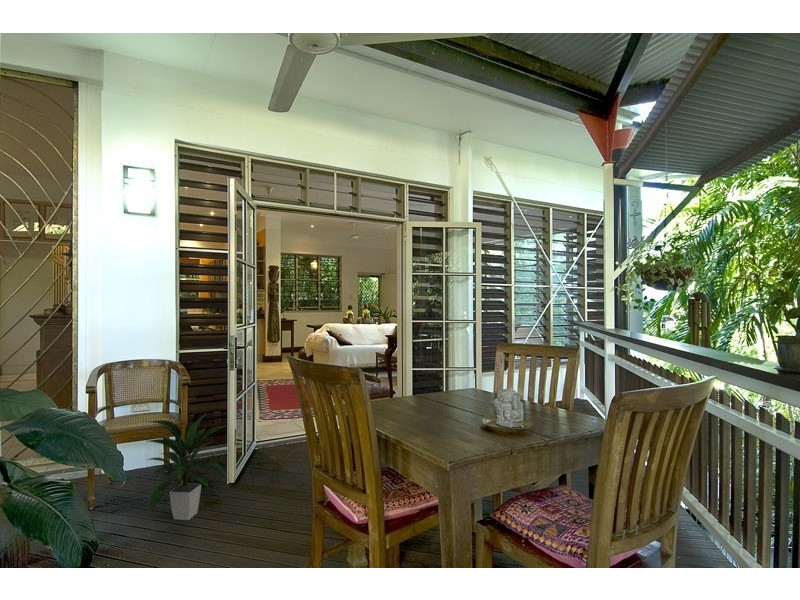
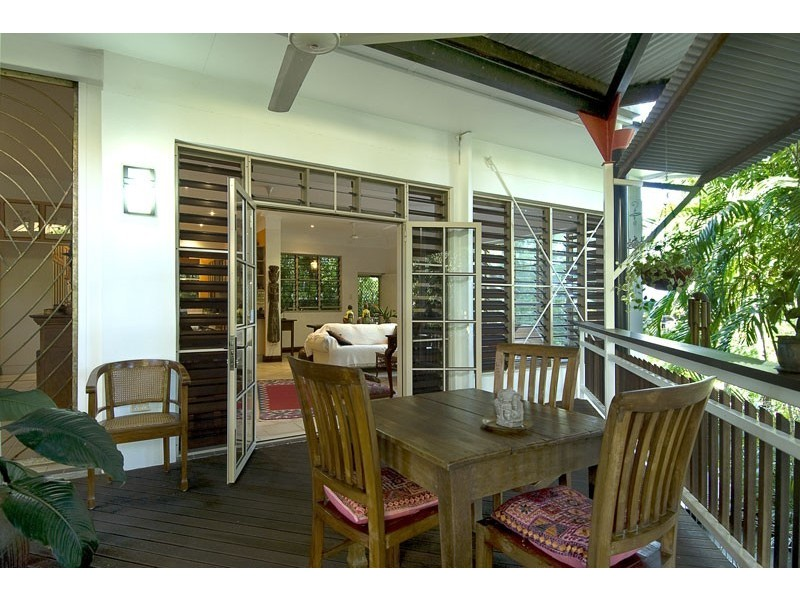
- indoor plant [145,411,230,521]
